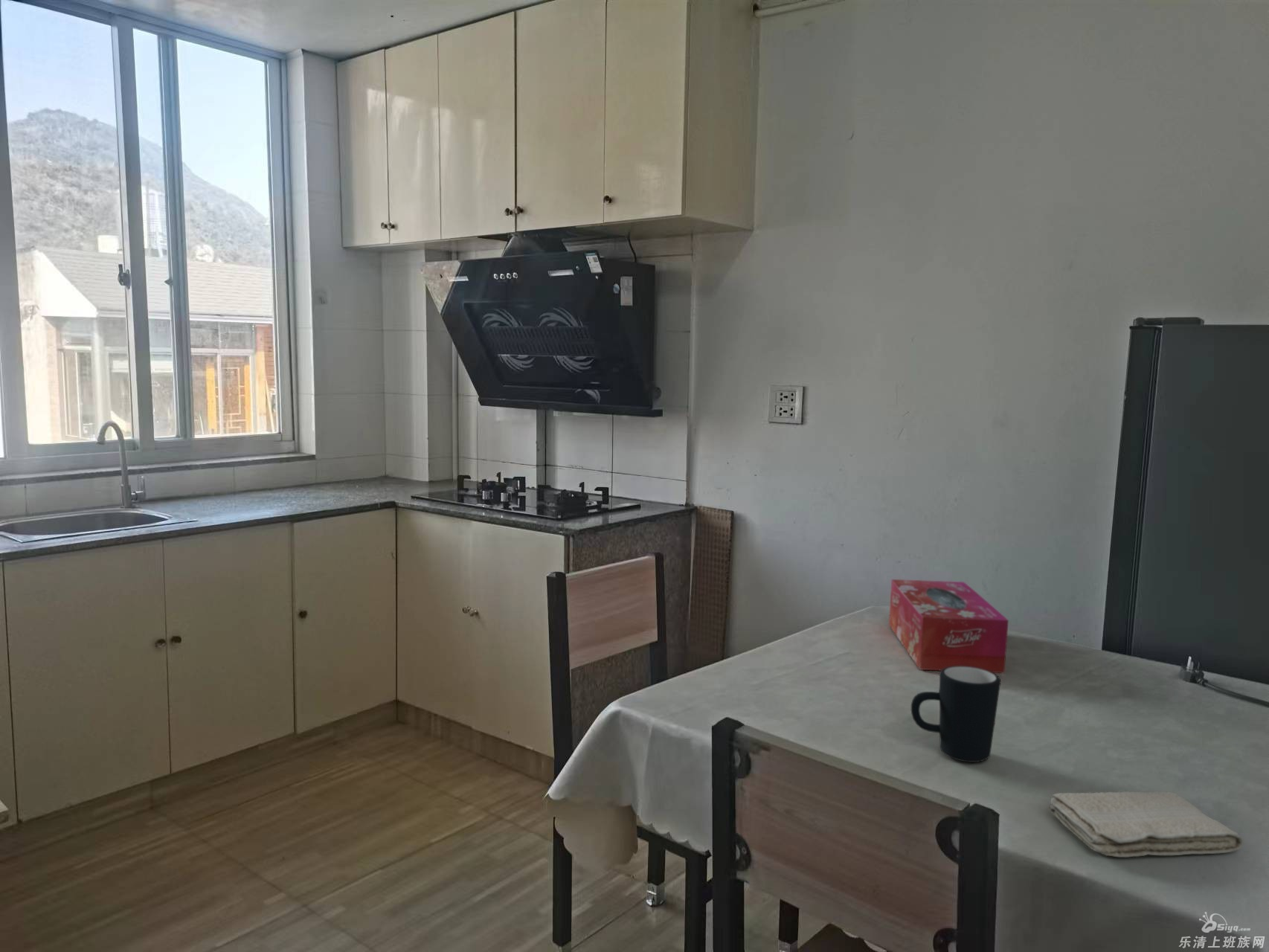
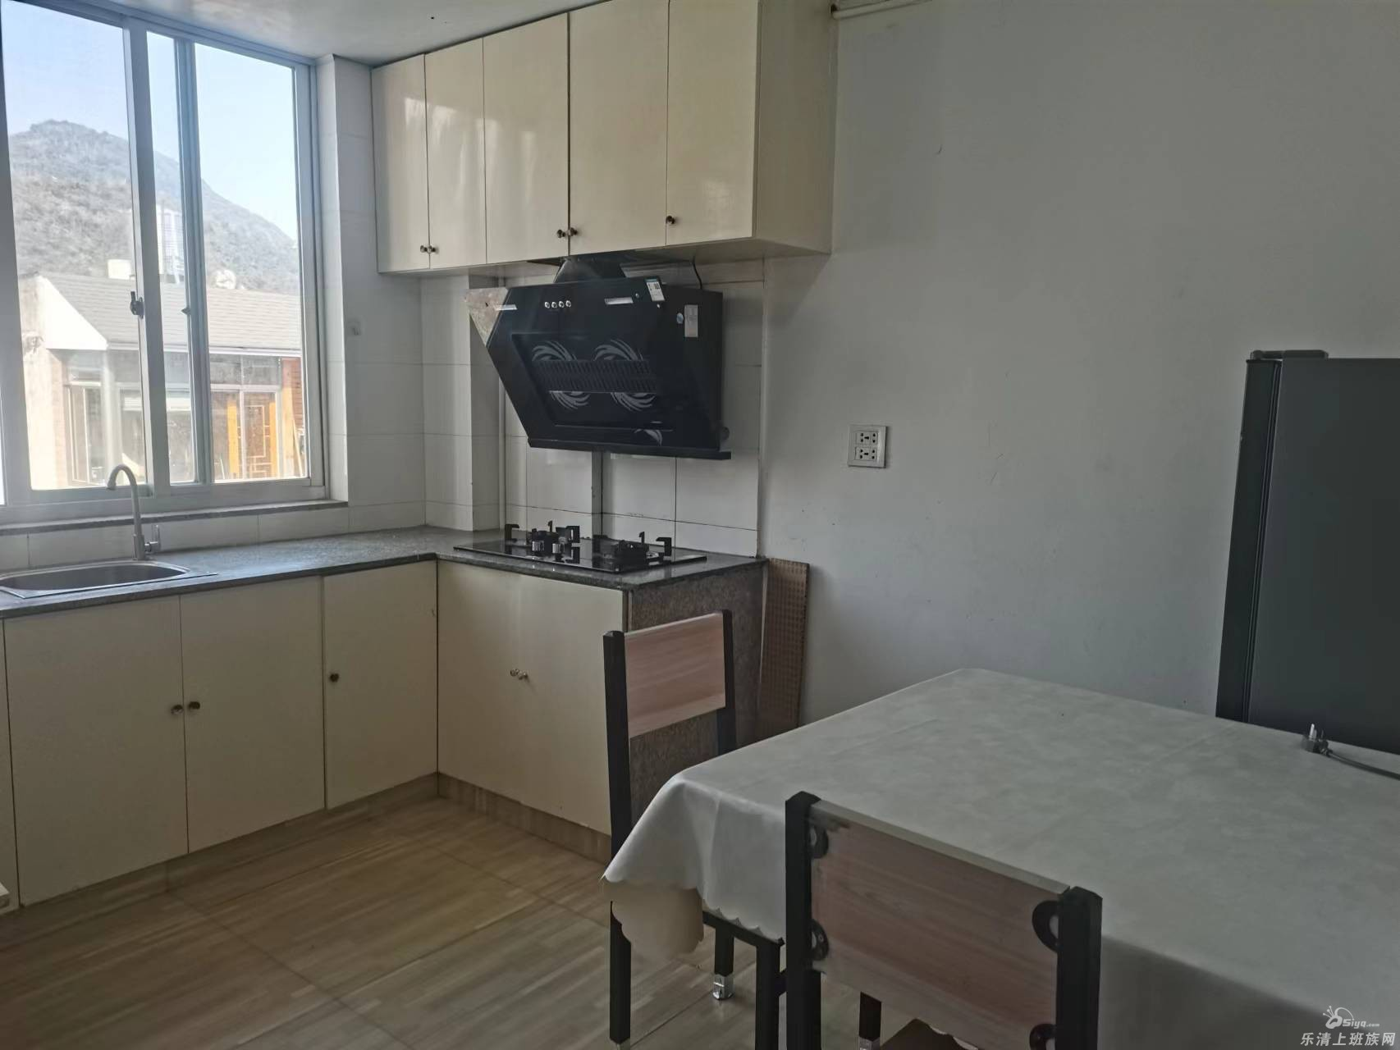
- washcloth [1049,791,1244,858]
- mug [910,666,1001,763]
- tissue box [888,579,1009,674]
